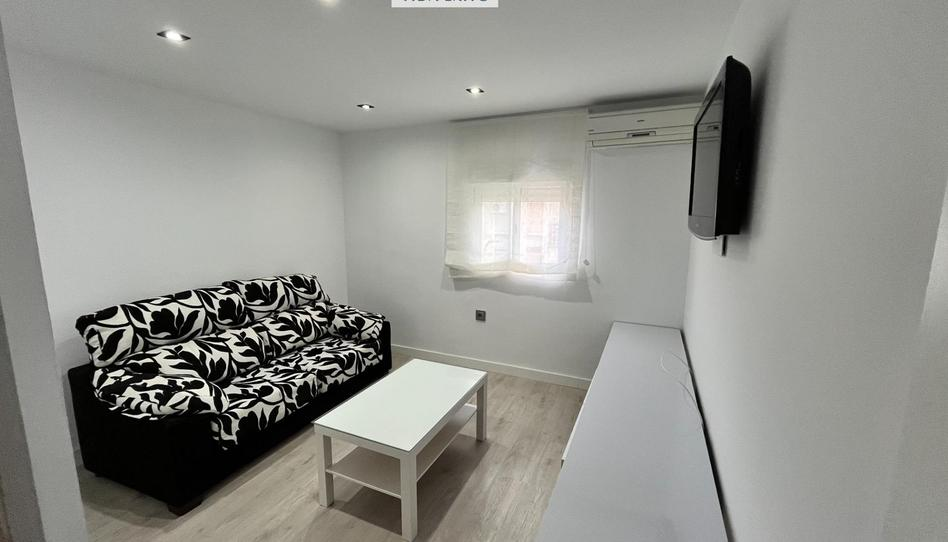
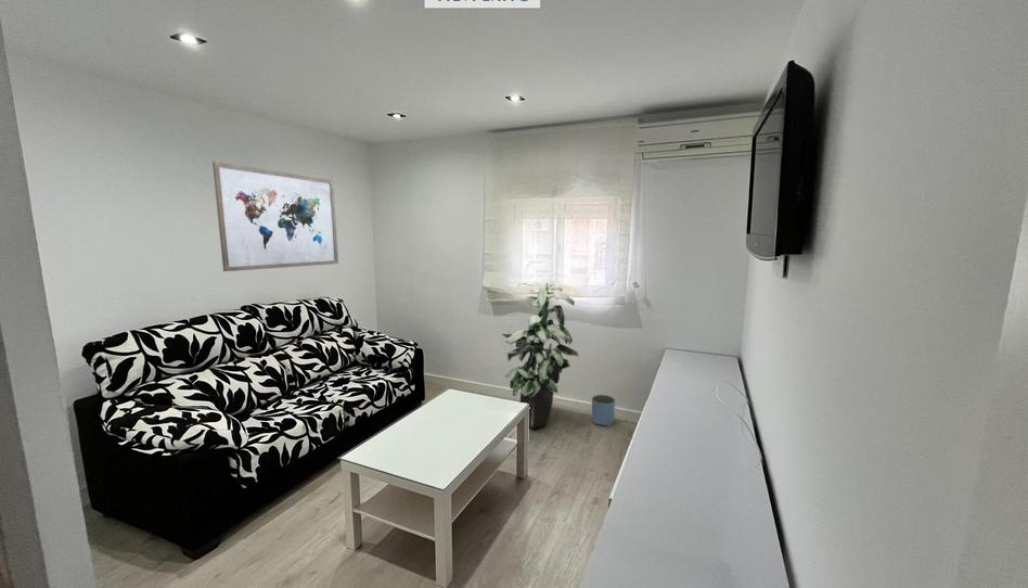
+ planter [591,394,616,427]
+ wall art [211,161,339,272]
+ indoor plant [501,280,579,430]
